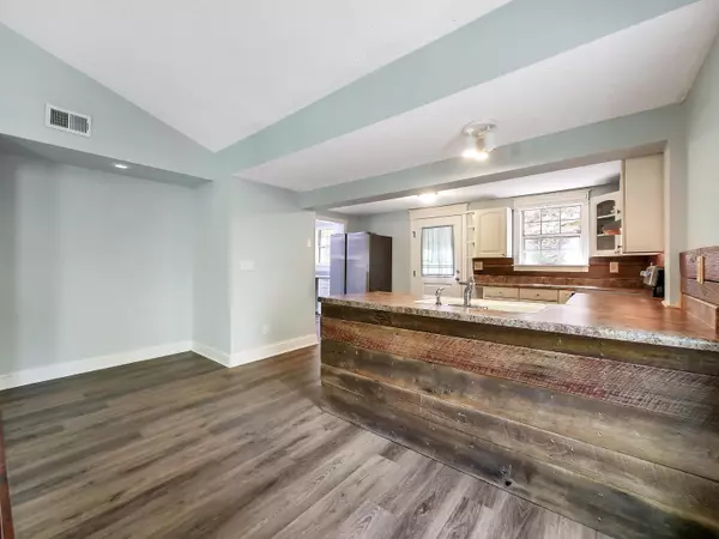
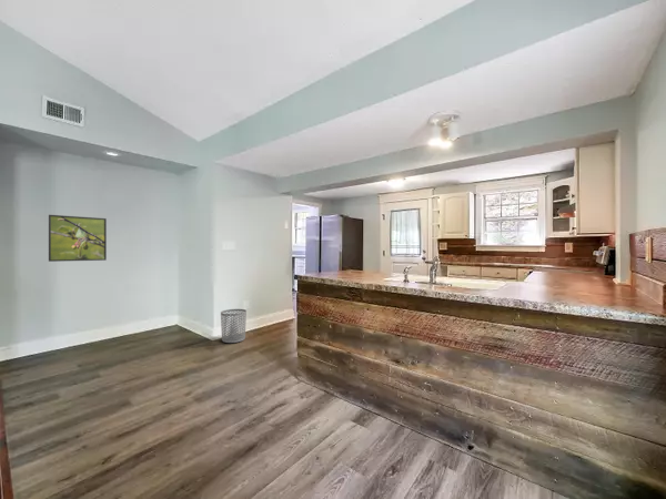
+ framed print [48,214,108,263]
+ waste bin [220,308,248,344]
